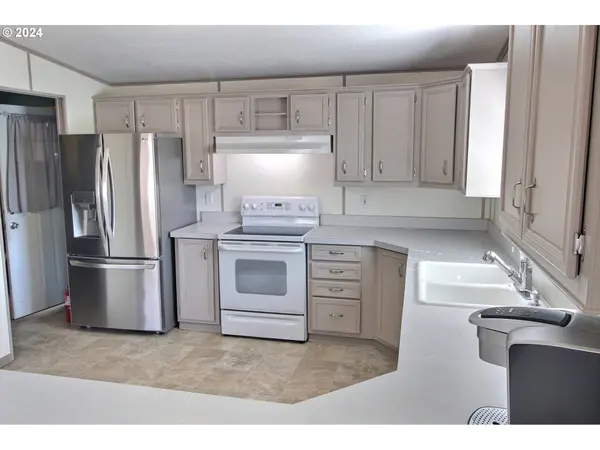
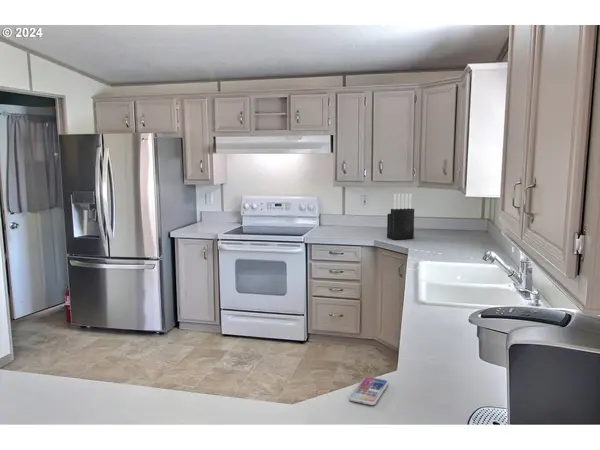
+ knife block [386,193,415,240]
+ smartphone [348,376,389,406]
